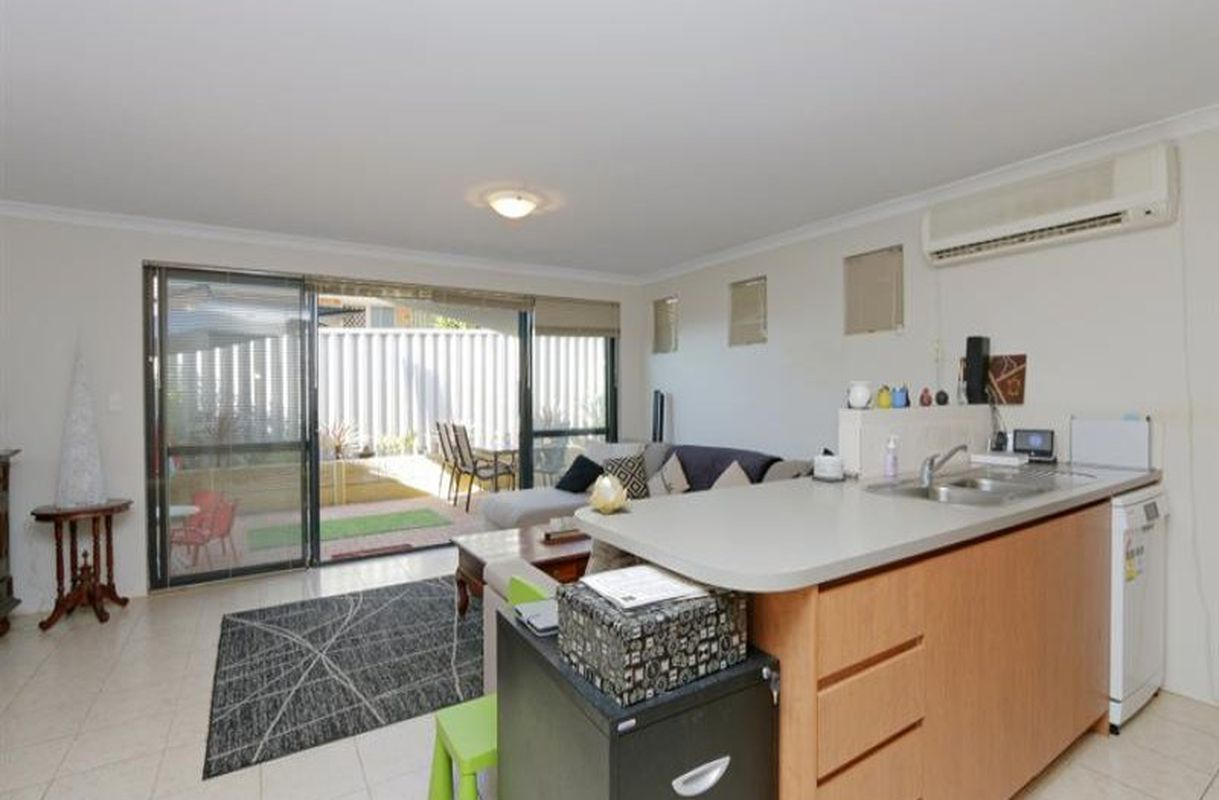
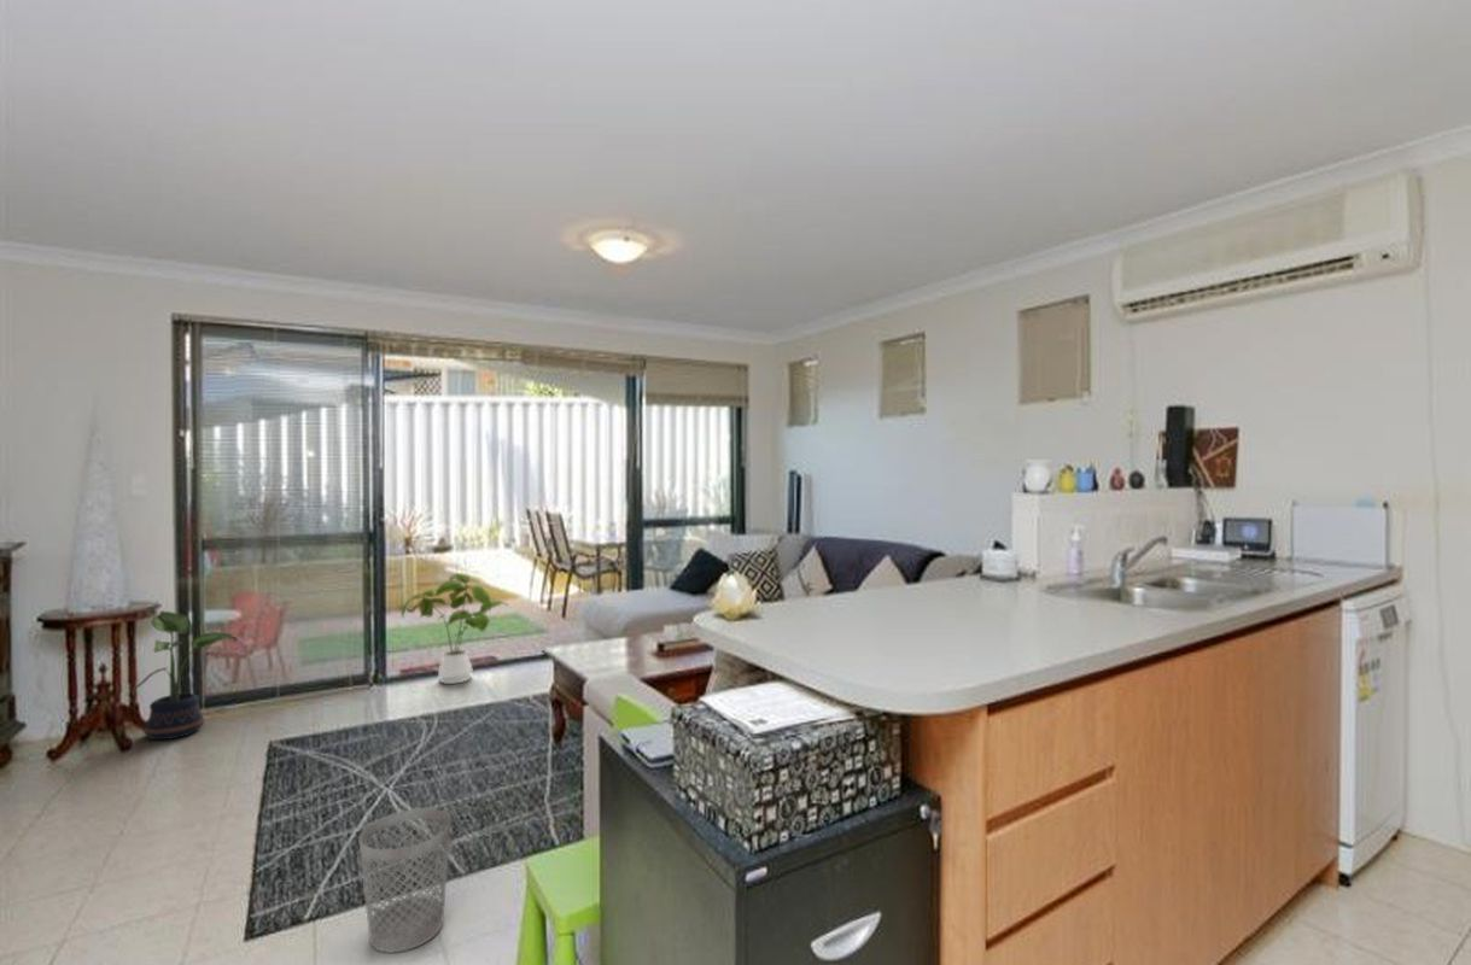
+ wastebasket [357,807,453,954]
+ potted plant [130,610,239,741]
+ house plant [399,572,509,685]
